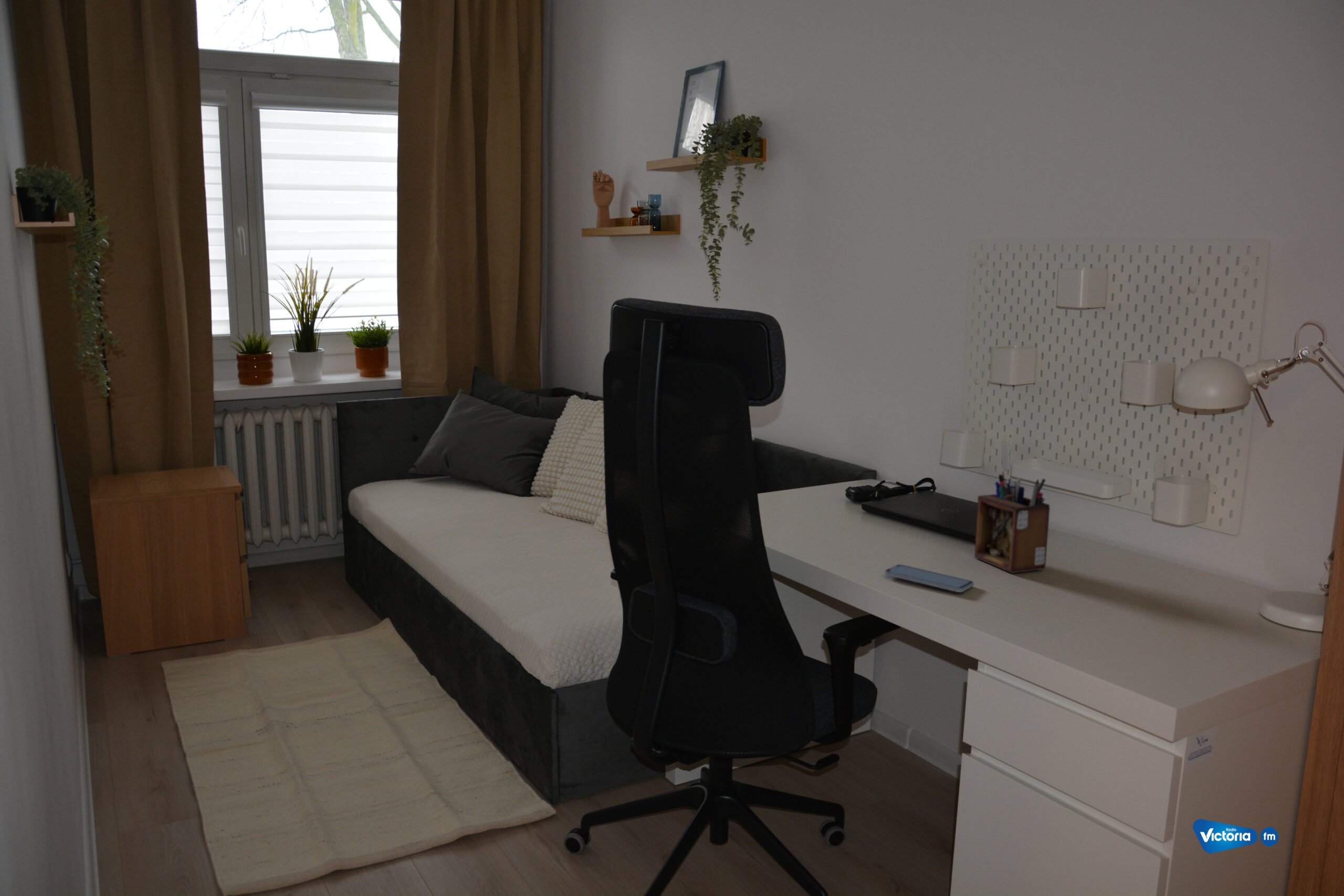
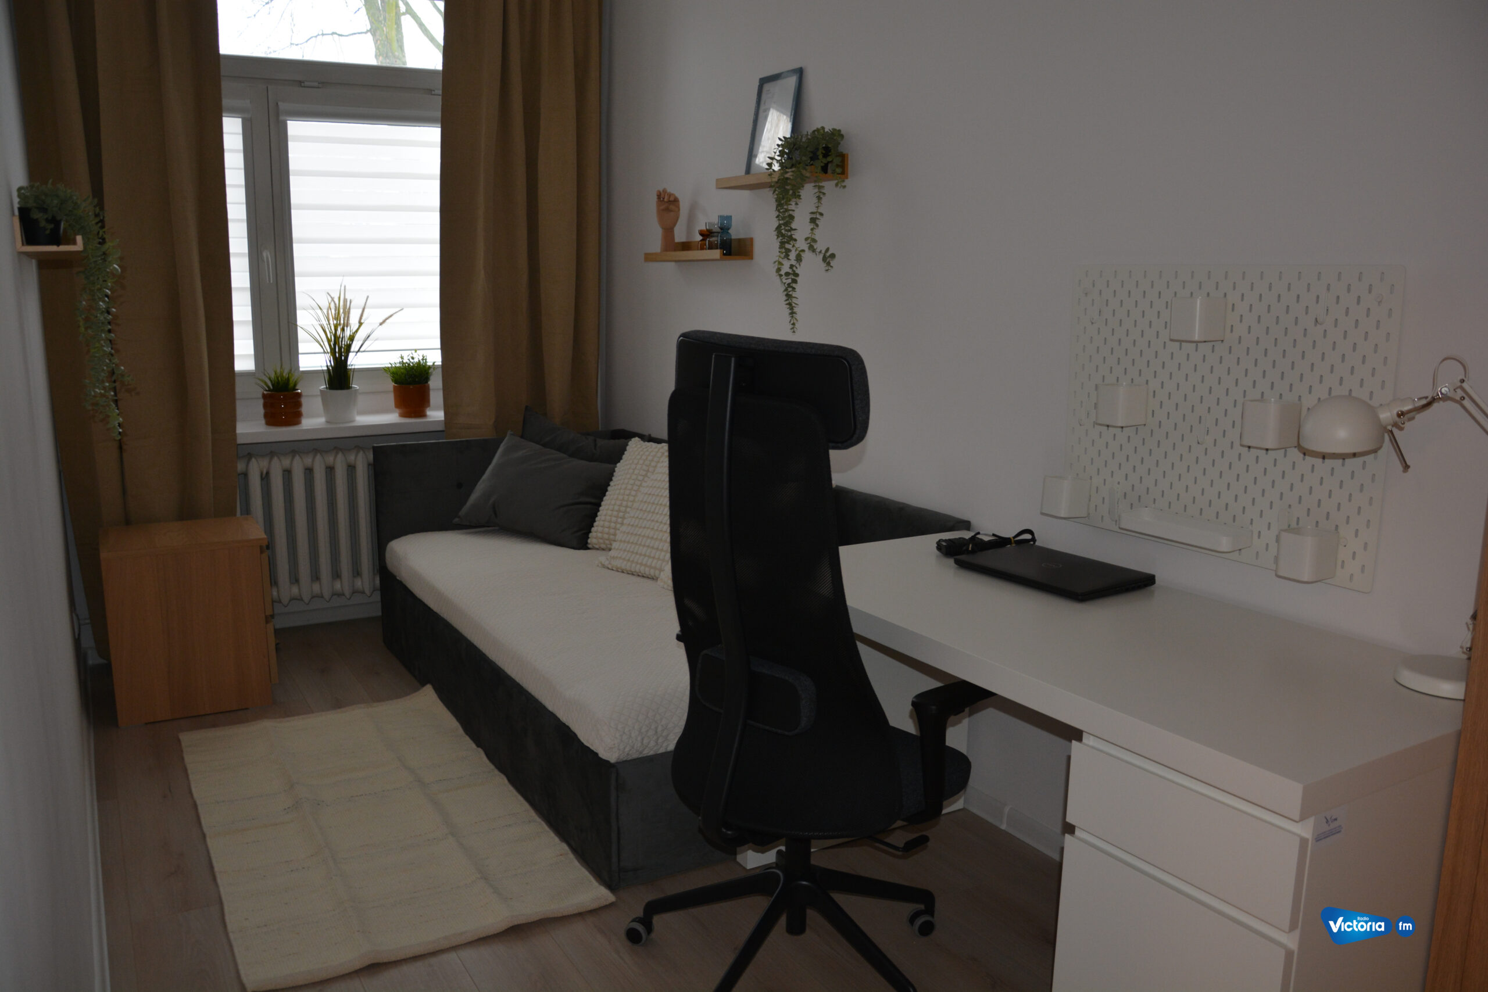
- desk organizer [974,471,1051,574]
- smartphone [884,564,974,593]
